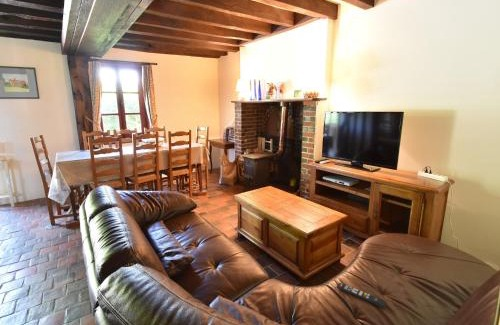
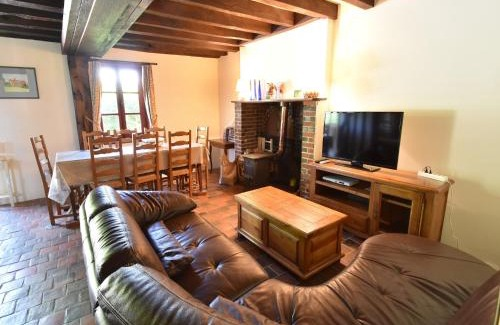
- remote control [336,282,387,310]
